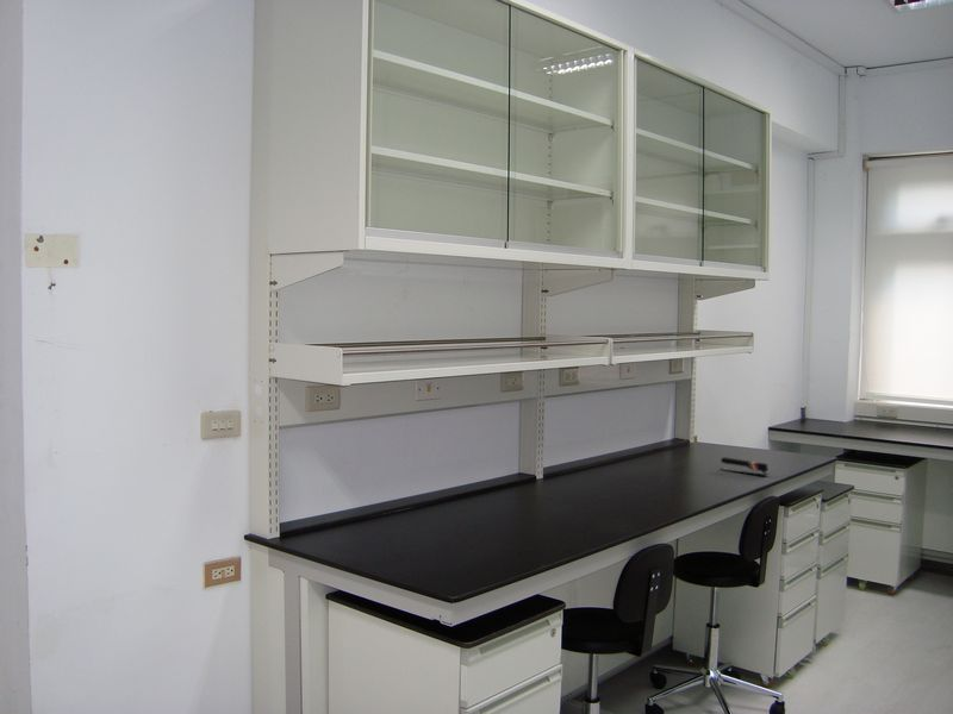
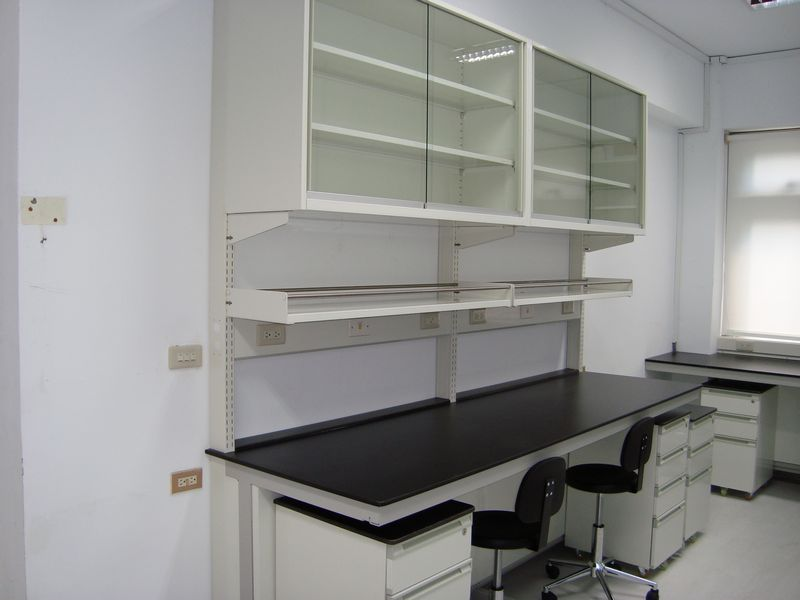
- stapler [720,456,770,477]
